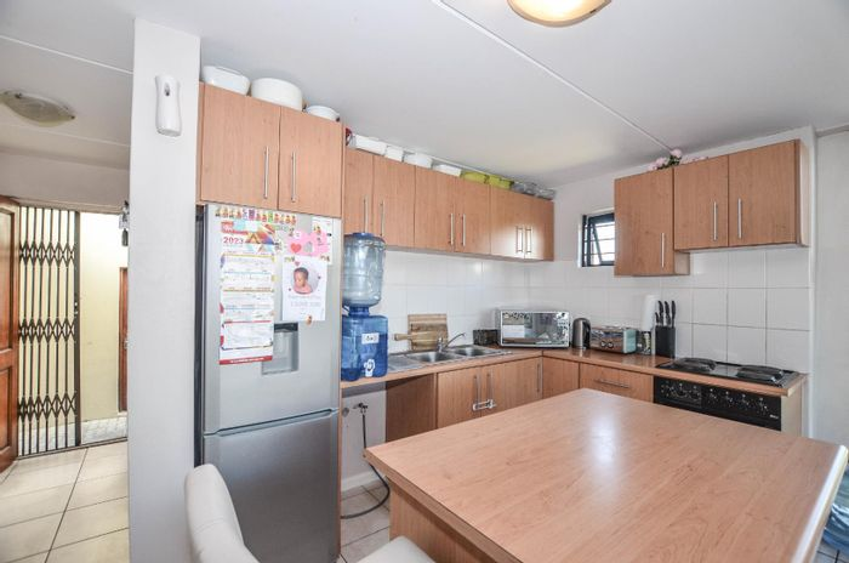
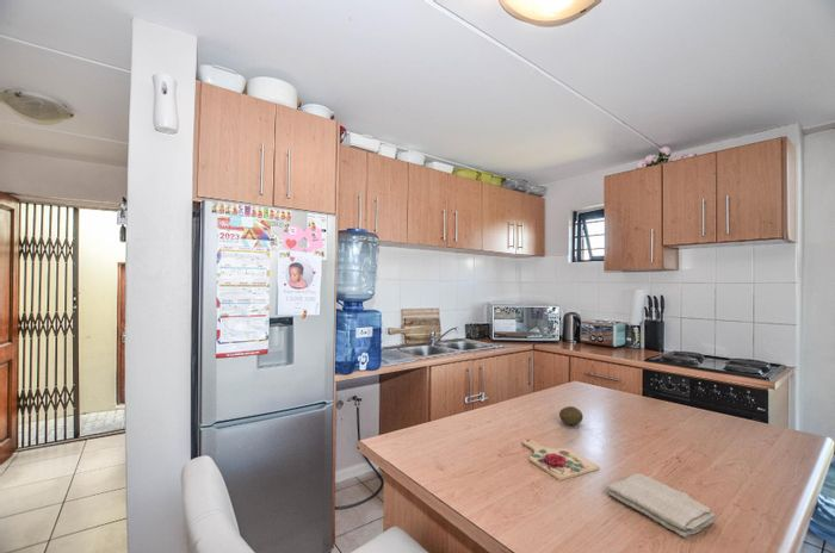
+ cutting board [521,439,600,481]
+ fruit [558,405,584,427]
+ washcloth [605,472,717,539]
